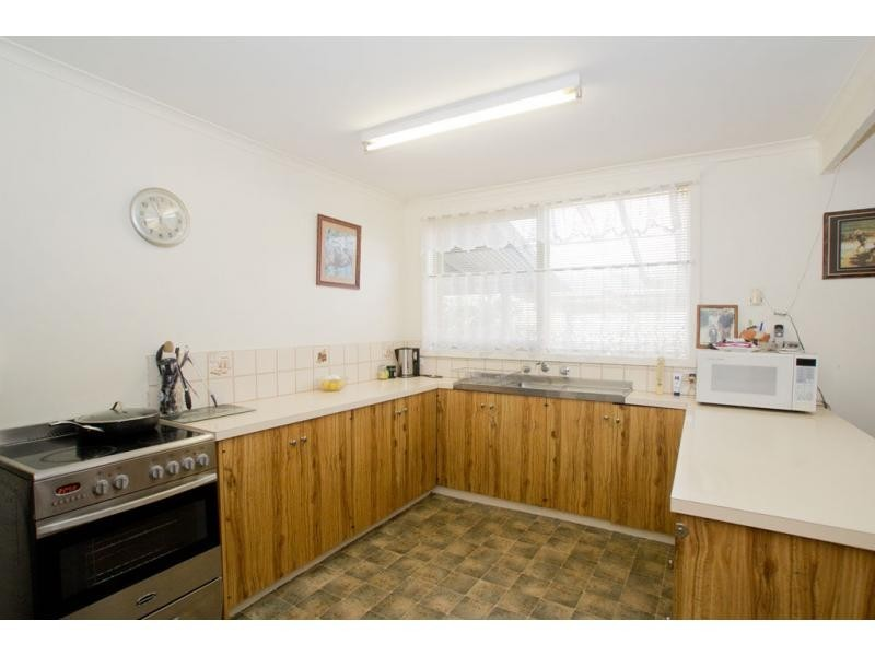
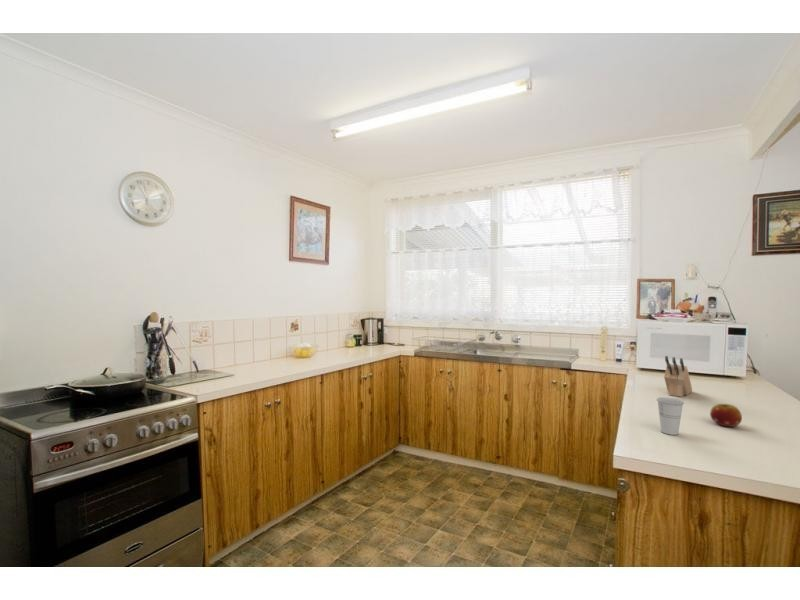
+ fruit [709,403,743,428]
+ cup [656,396,685,436]
+ knife block [663,355,693,398]
